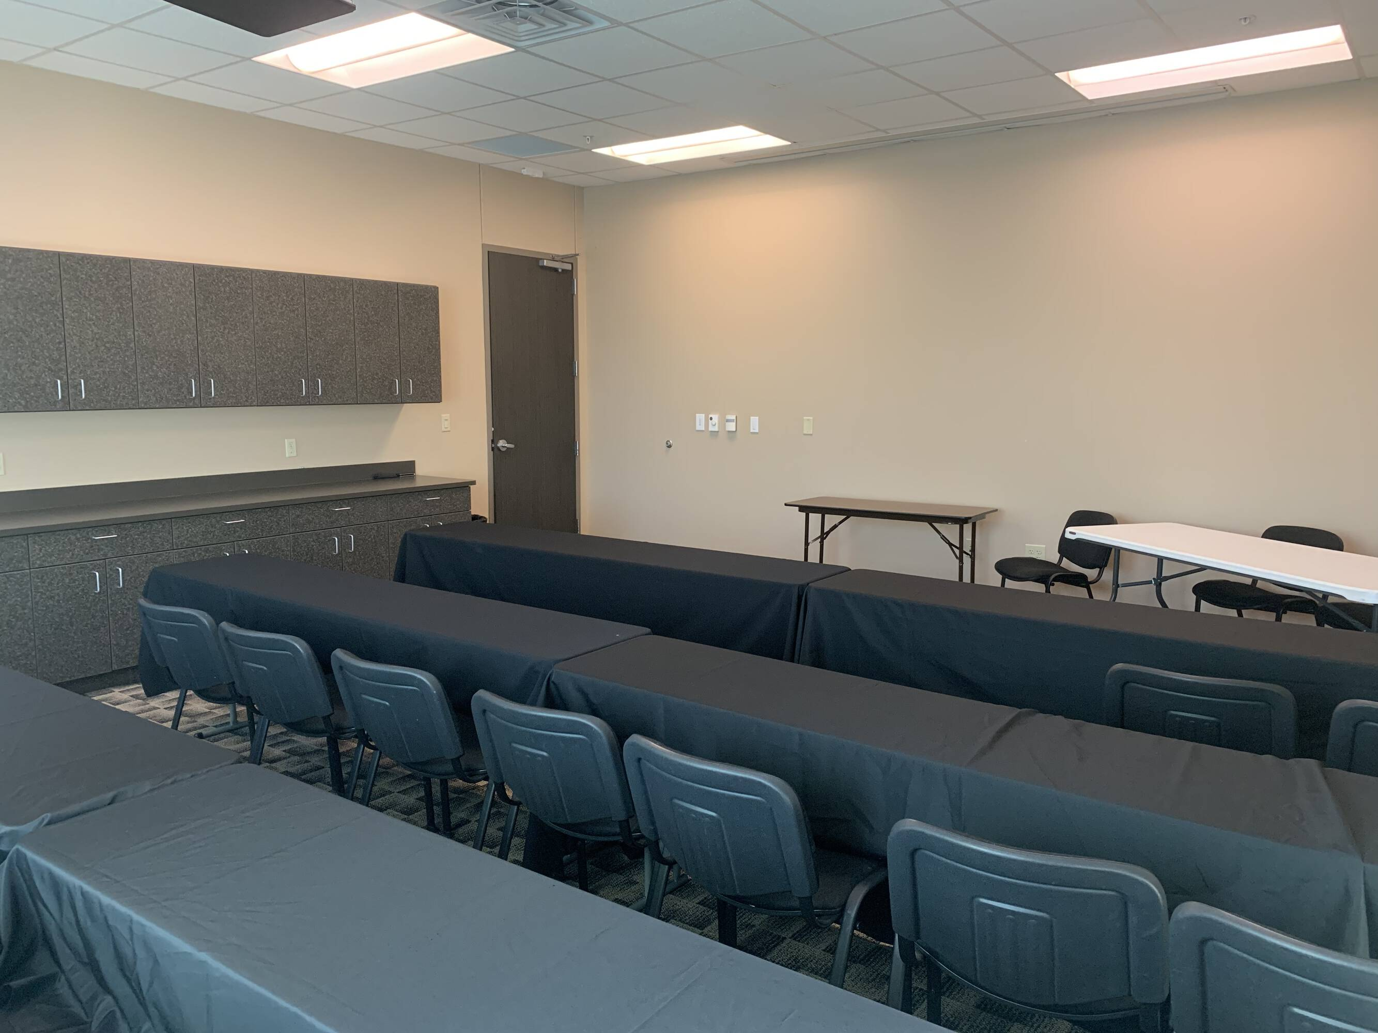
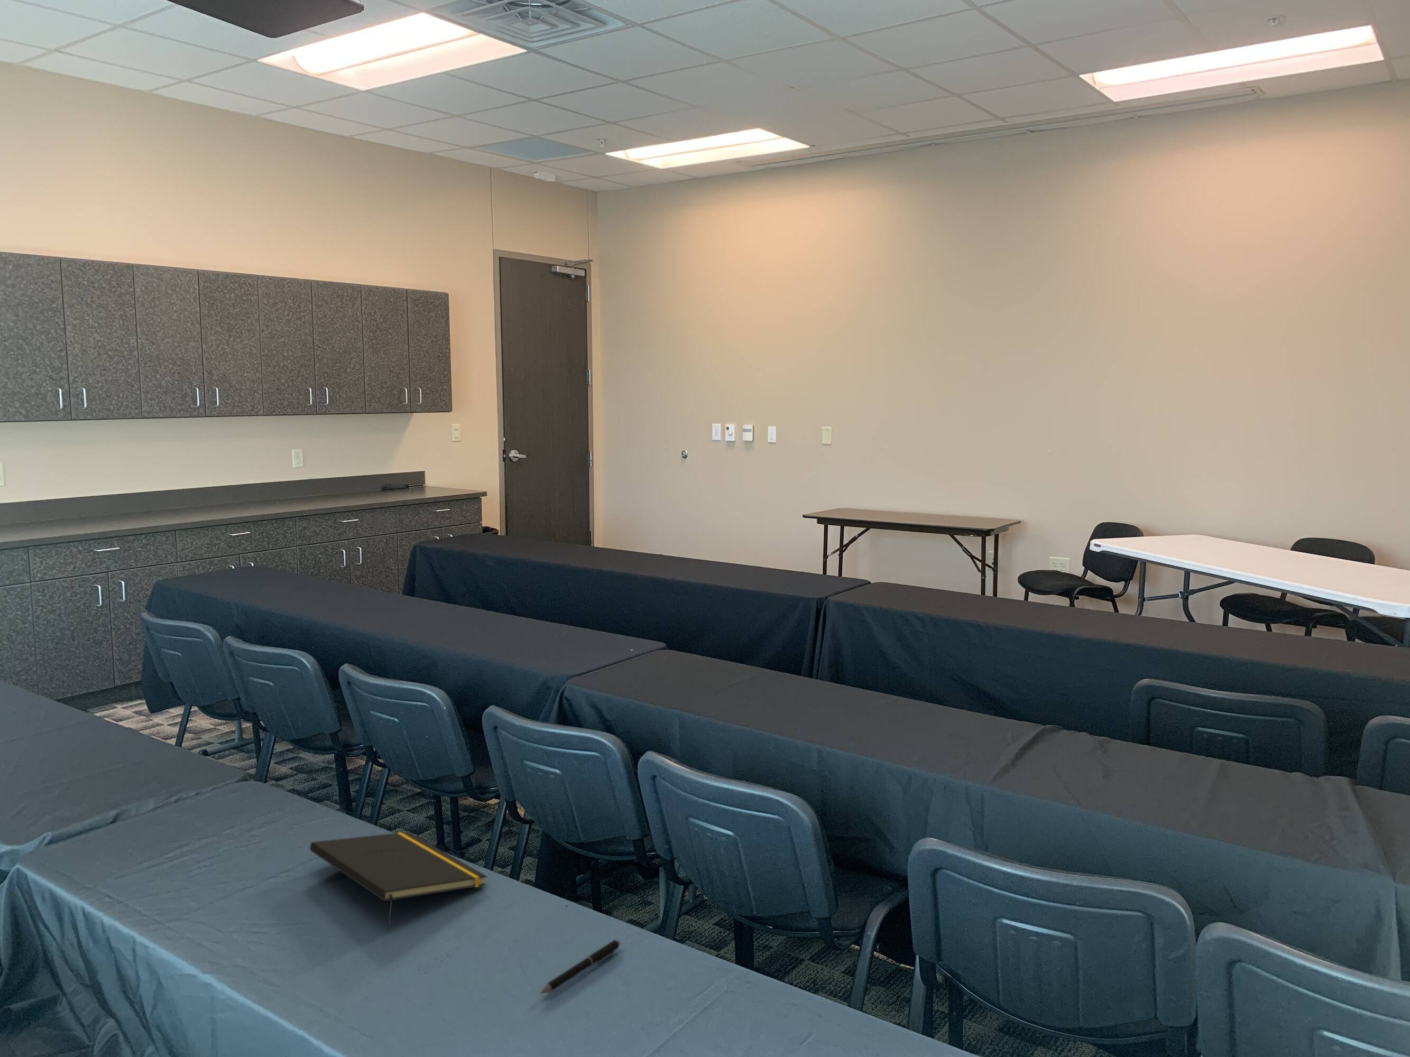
+ pen [538,939,621,995]
+ notepad [310,832,487,925]
